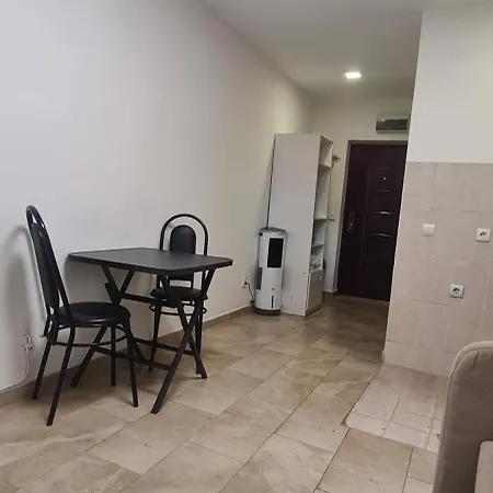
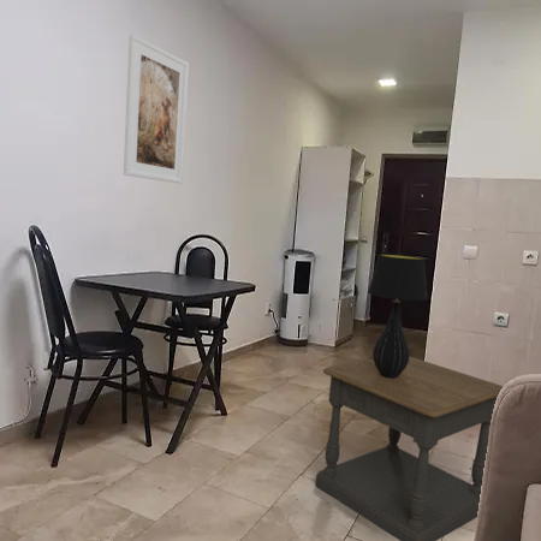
+ table lamp [367,252,429,379]
+ side table [315,356,504,541]
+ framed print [123,34,190,184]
